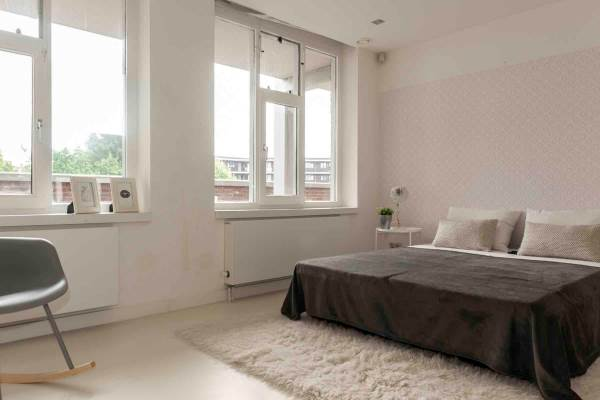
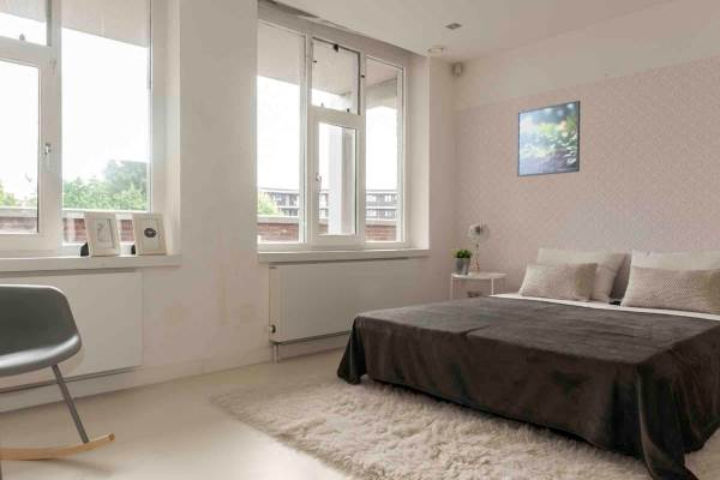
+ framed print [516,100,581,178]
